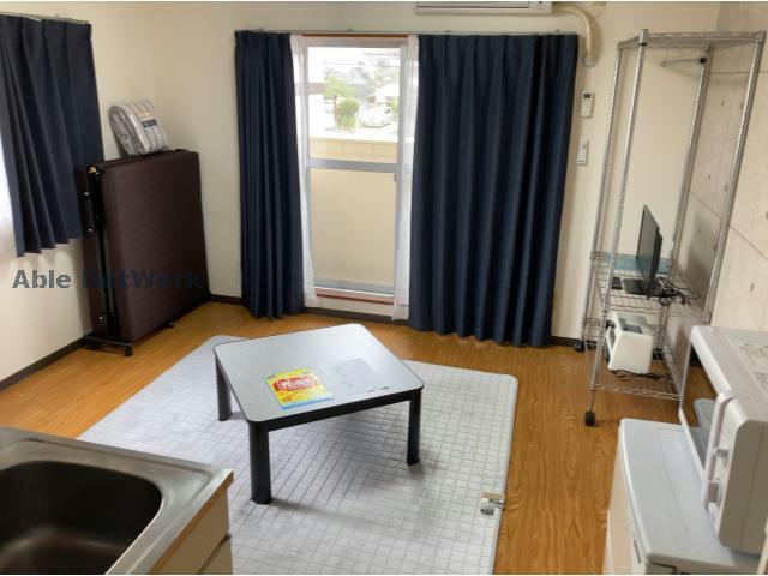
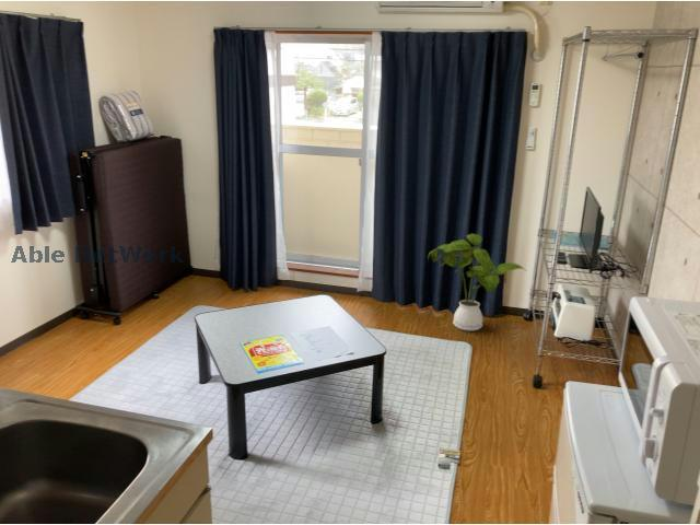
+ house plant [427,233,526,331]
